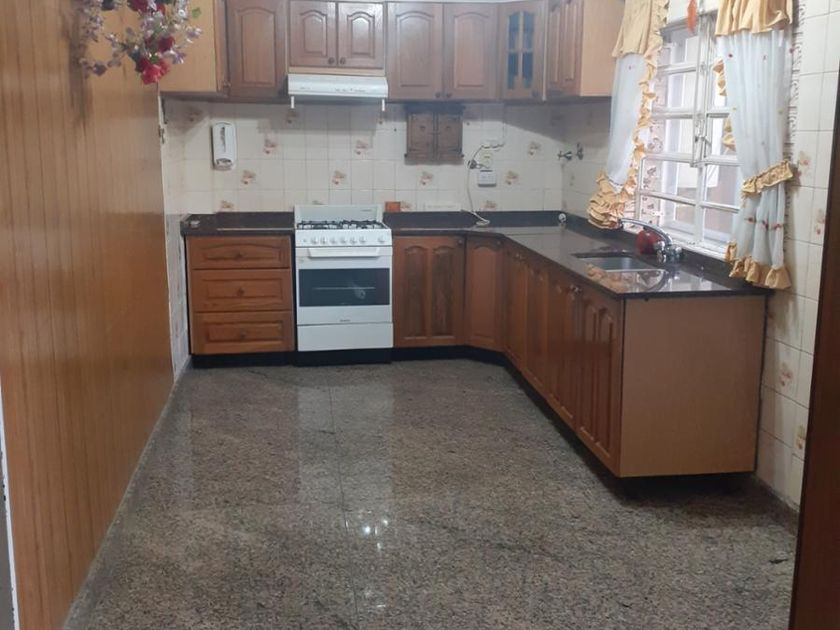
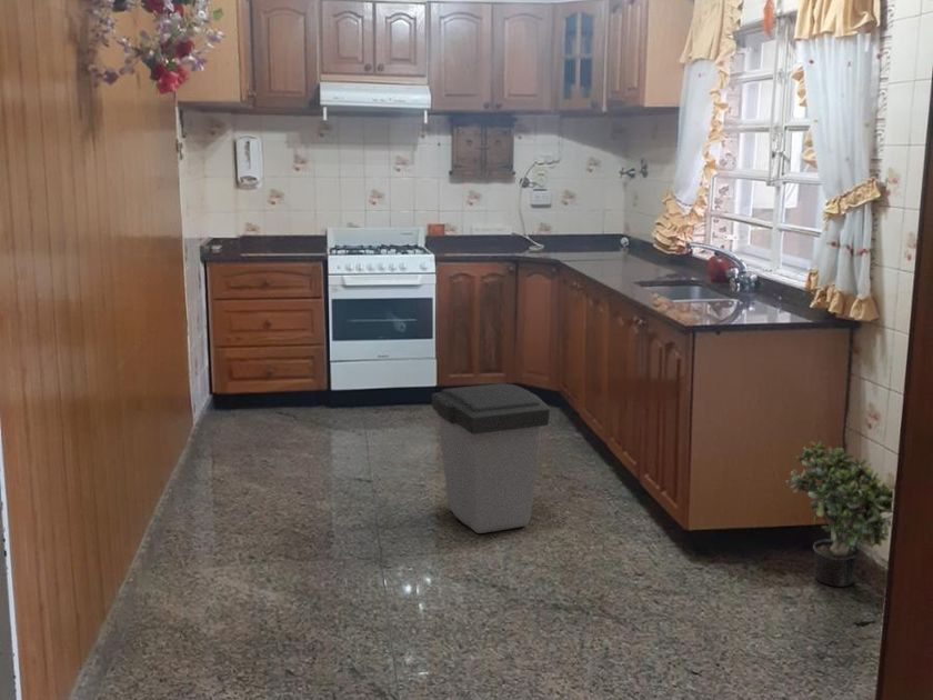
+ potted plant [784,440,894,588]
+ trash can [431,382,551,534]
